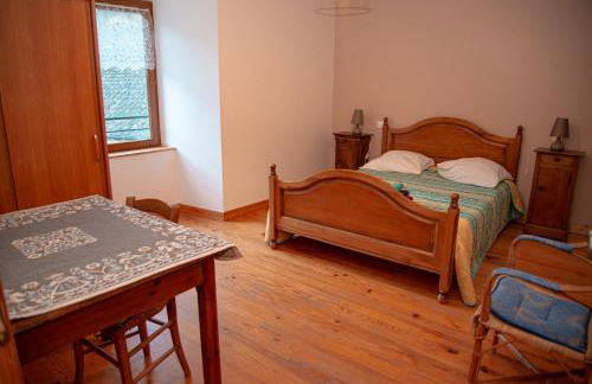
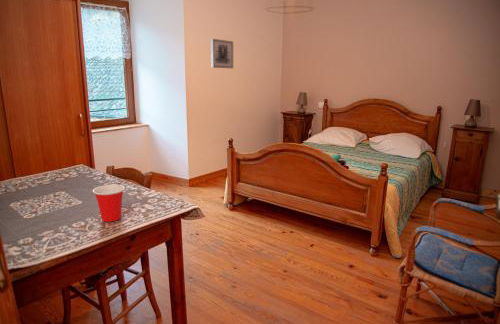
+ cup [92,184,126,223]
+ wall art [210,38,234,69]
